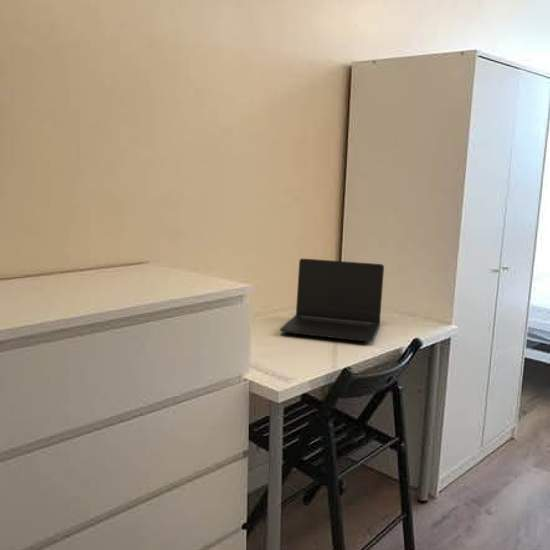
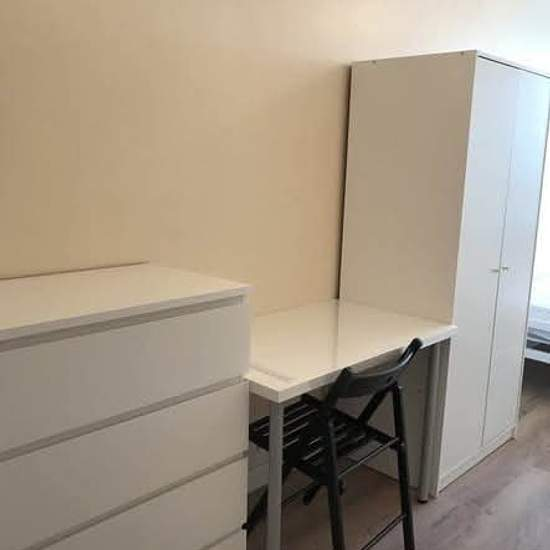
- laptop [279,258,385,343]
